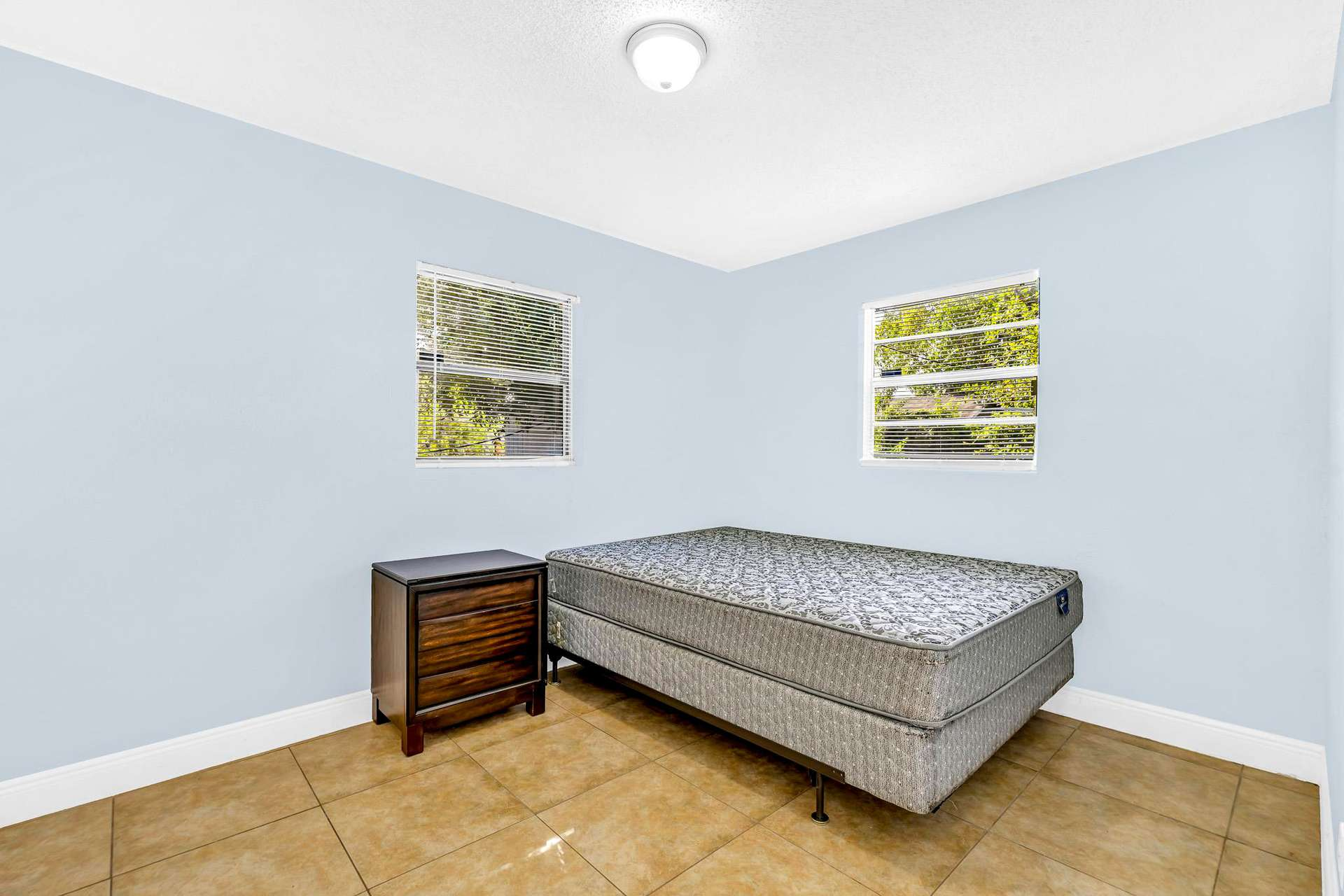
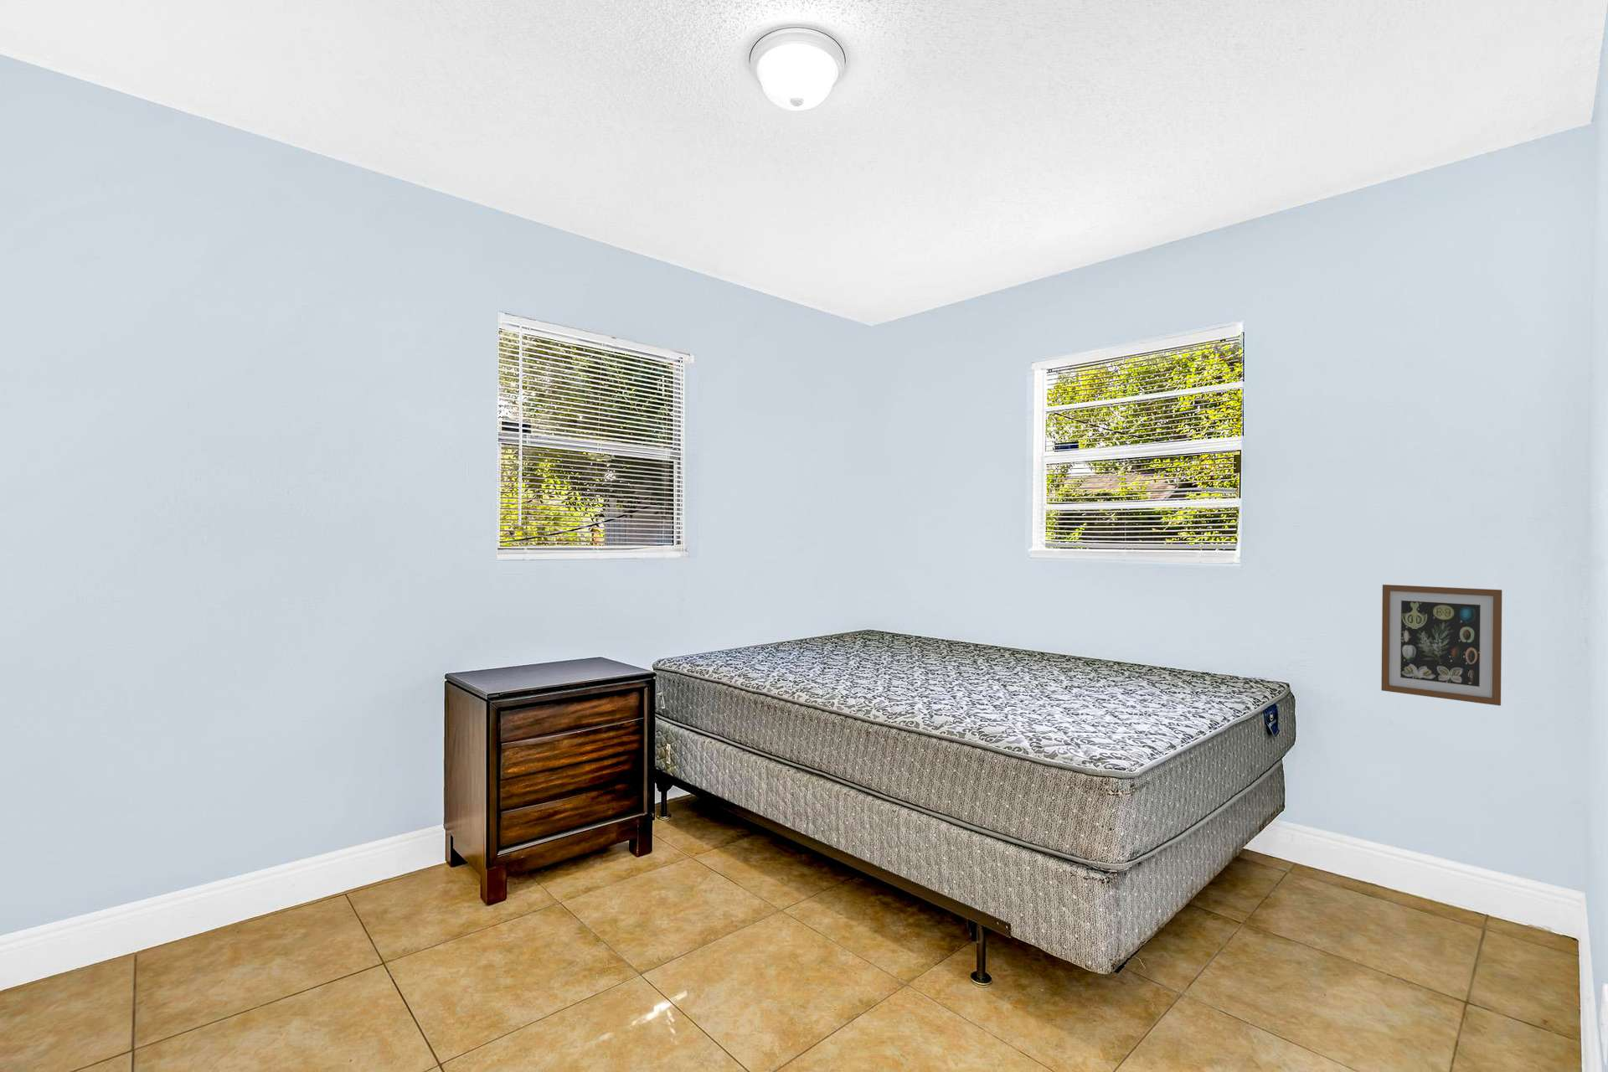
+ wall art [1381,584,1503,707]
